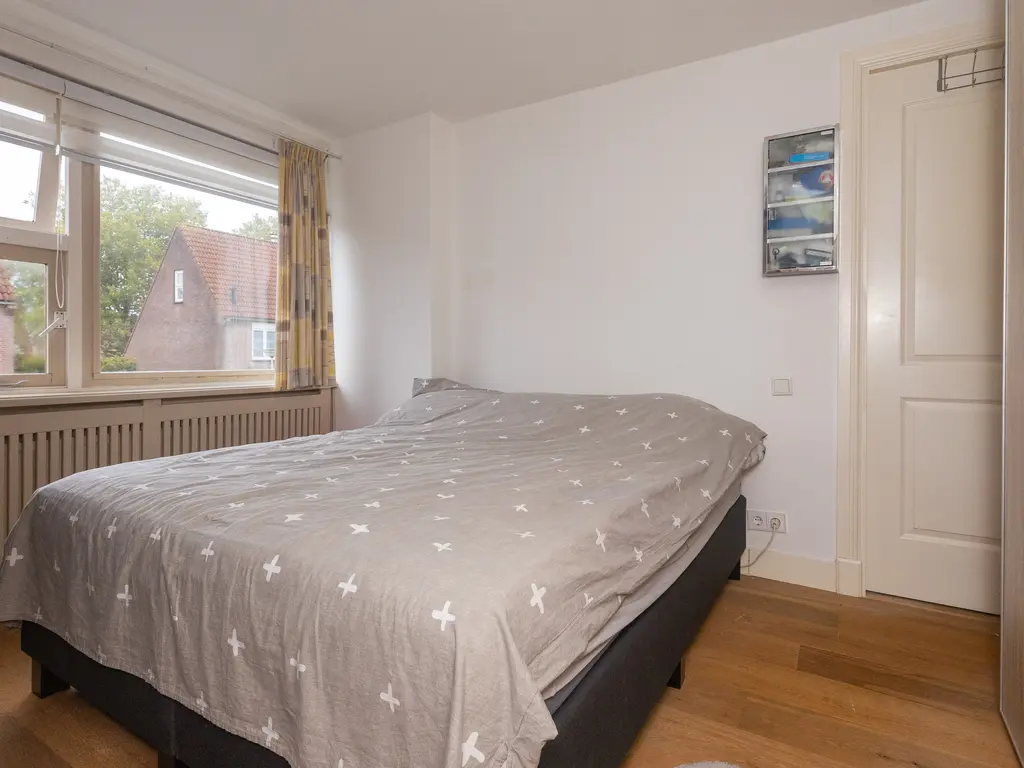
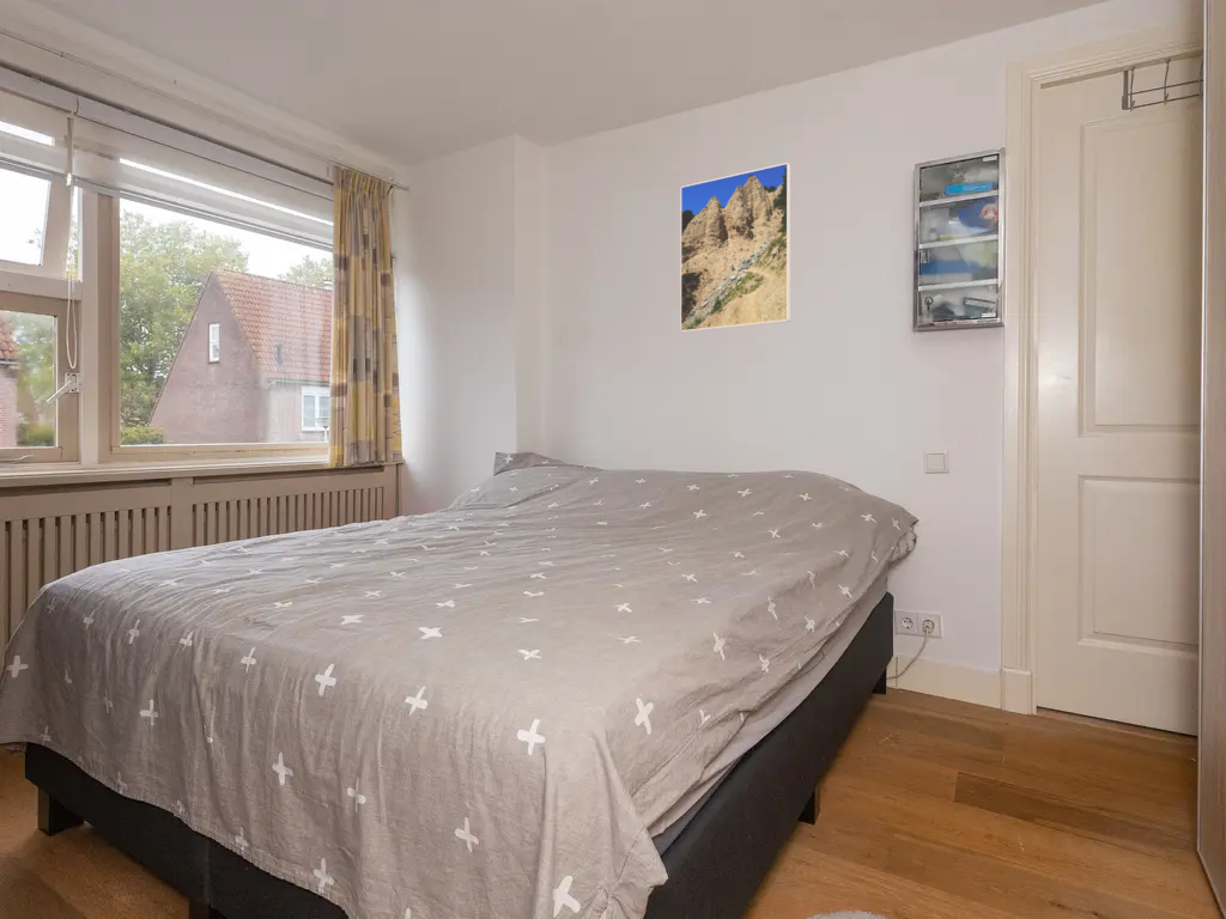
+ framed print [679,162,791,334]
